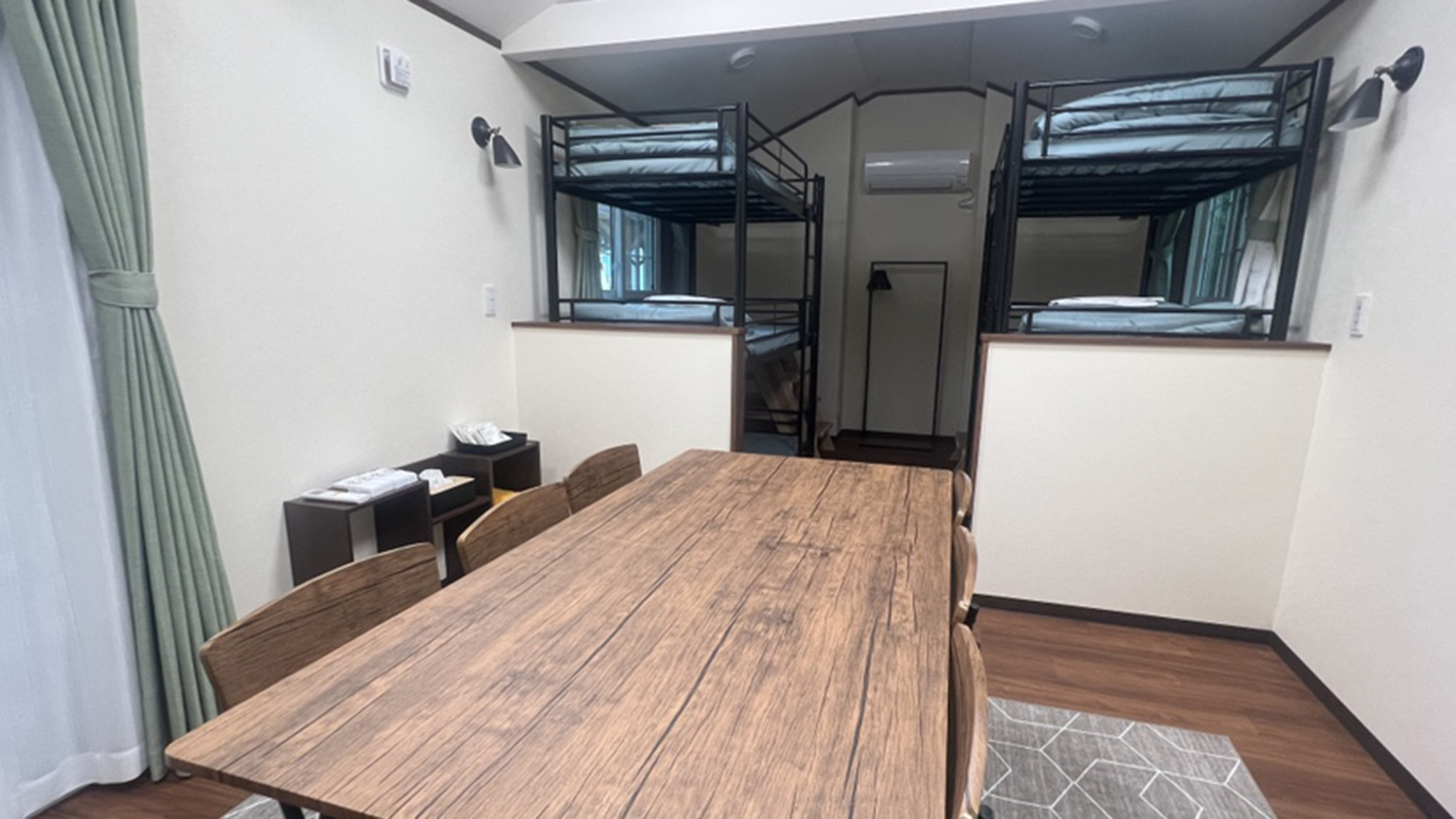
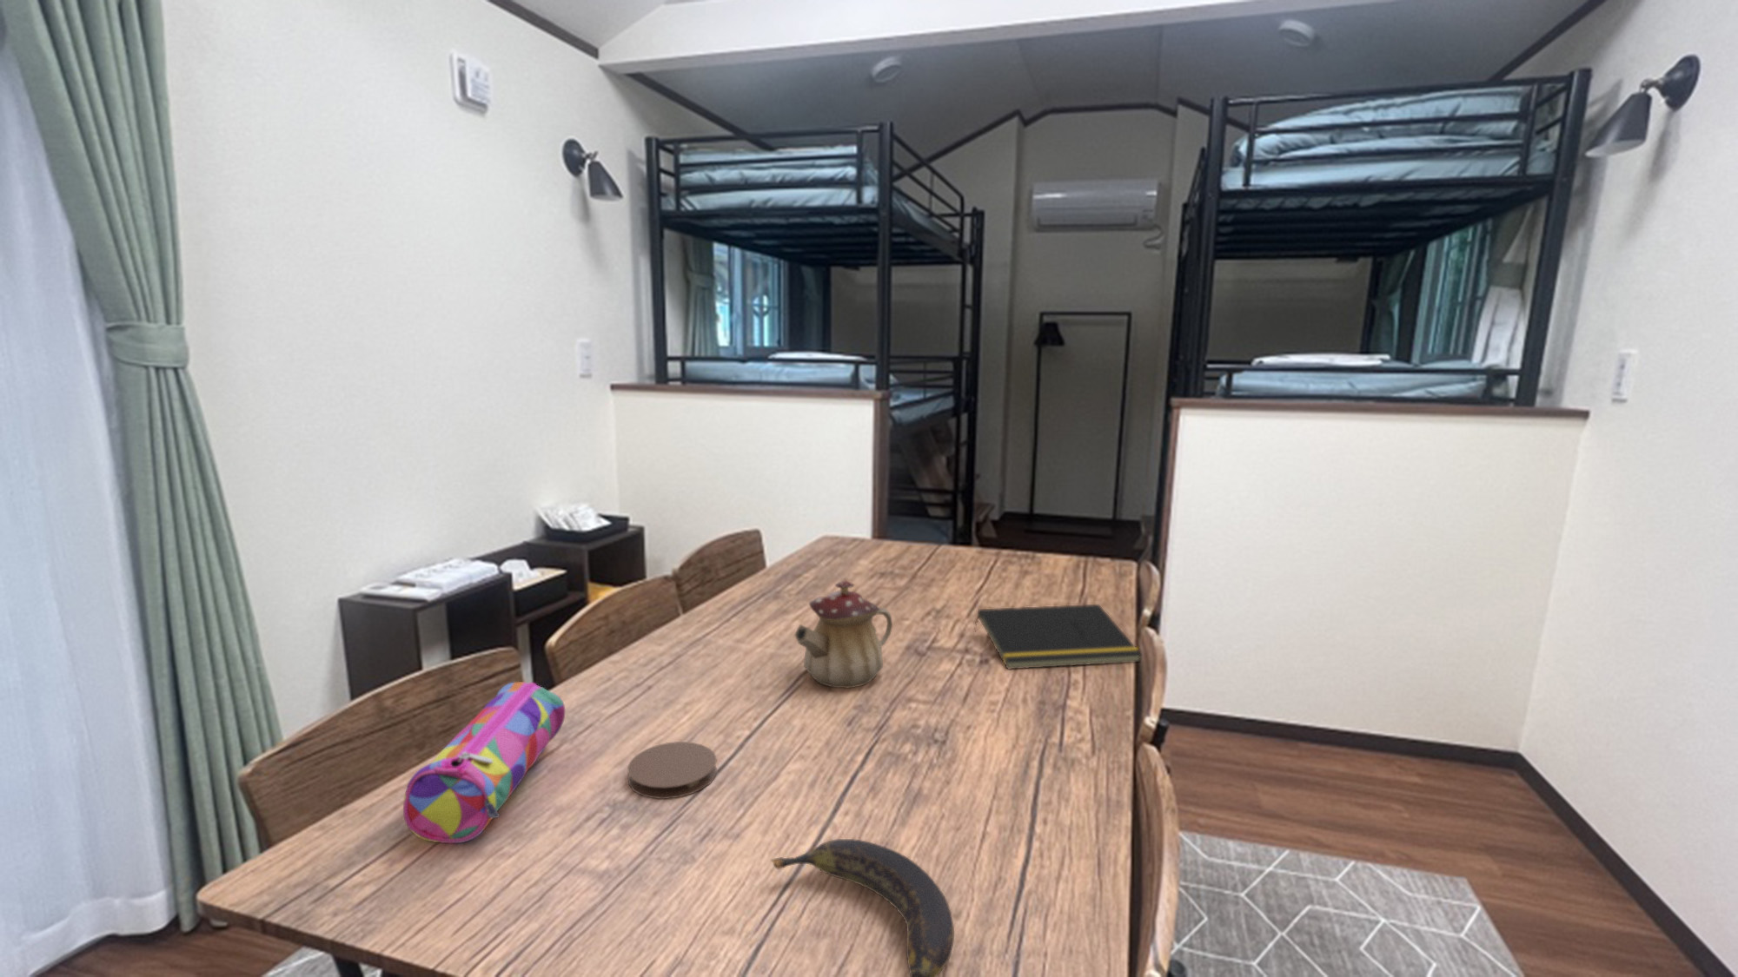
+ pencil case [402,681,566,845]
+ teapot [794,580,893,688]
+ banana [771,839,955,977]
+ notepad [973,604,1142,670]
+ coaster [627,741,717,799]
